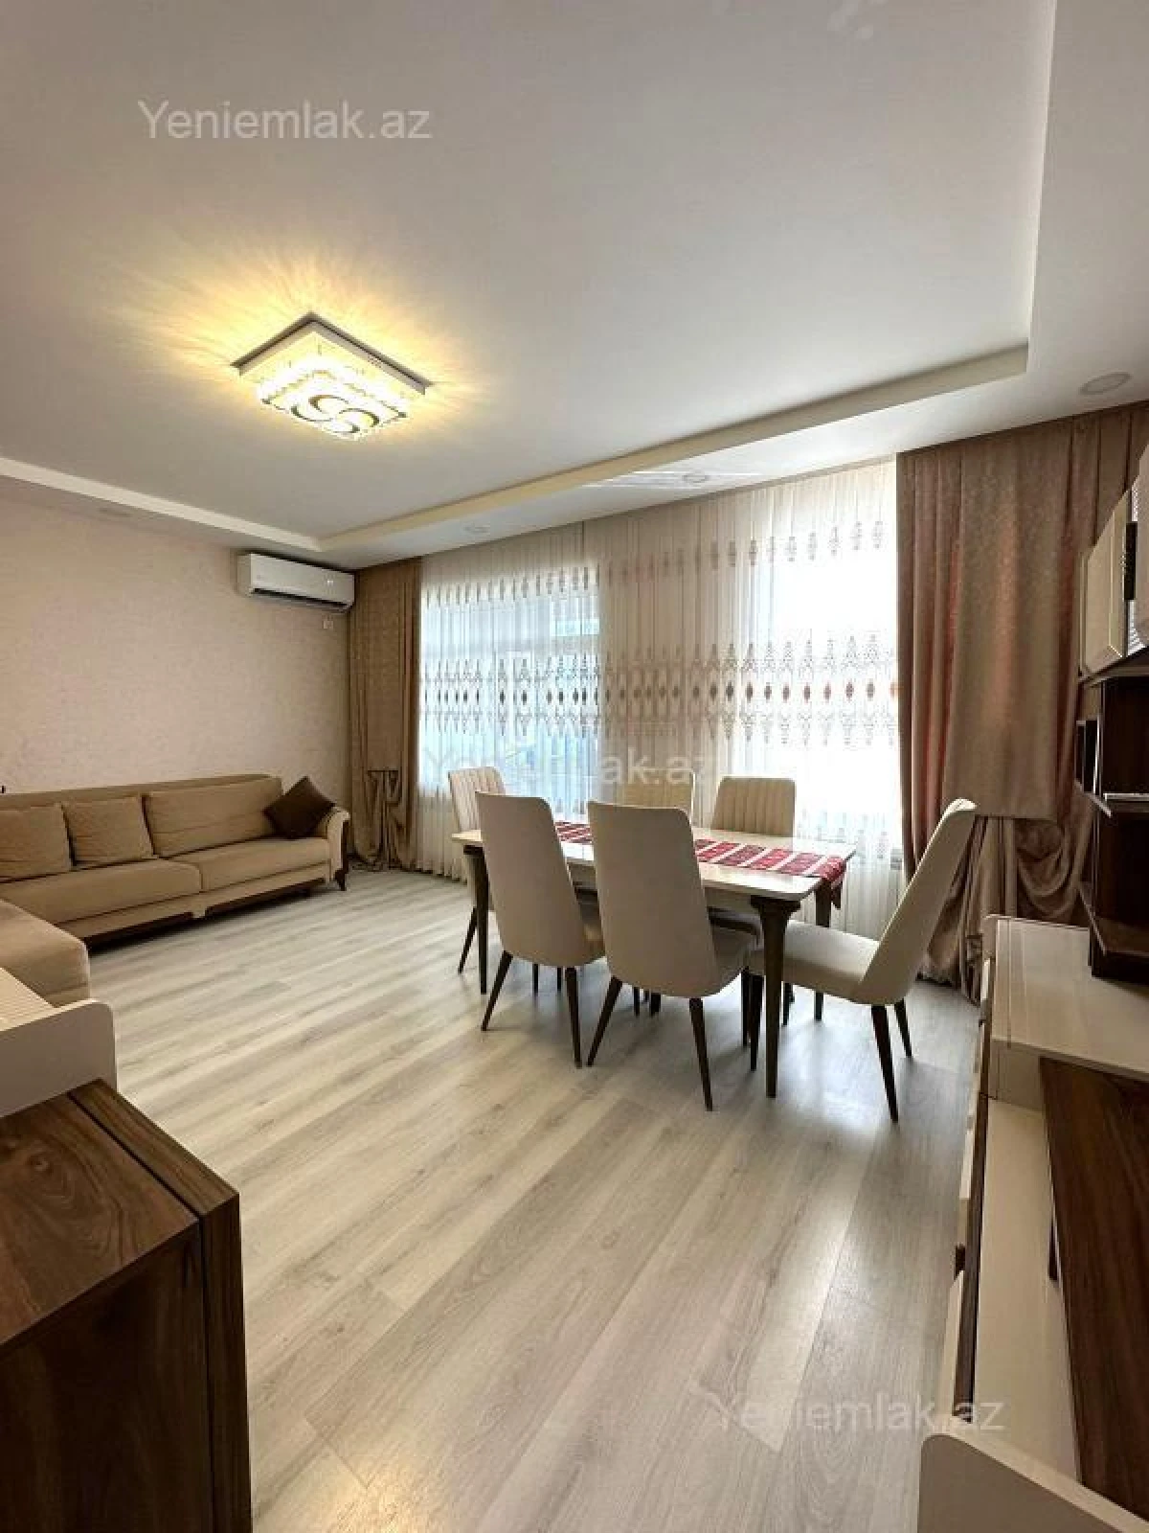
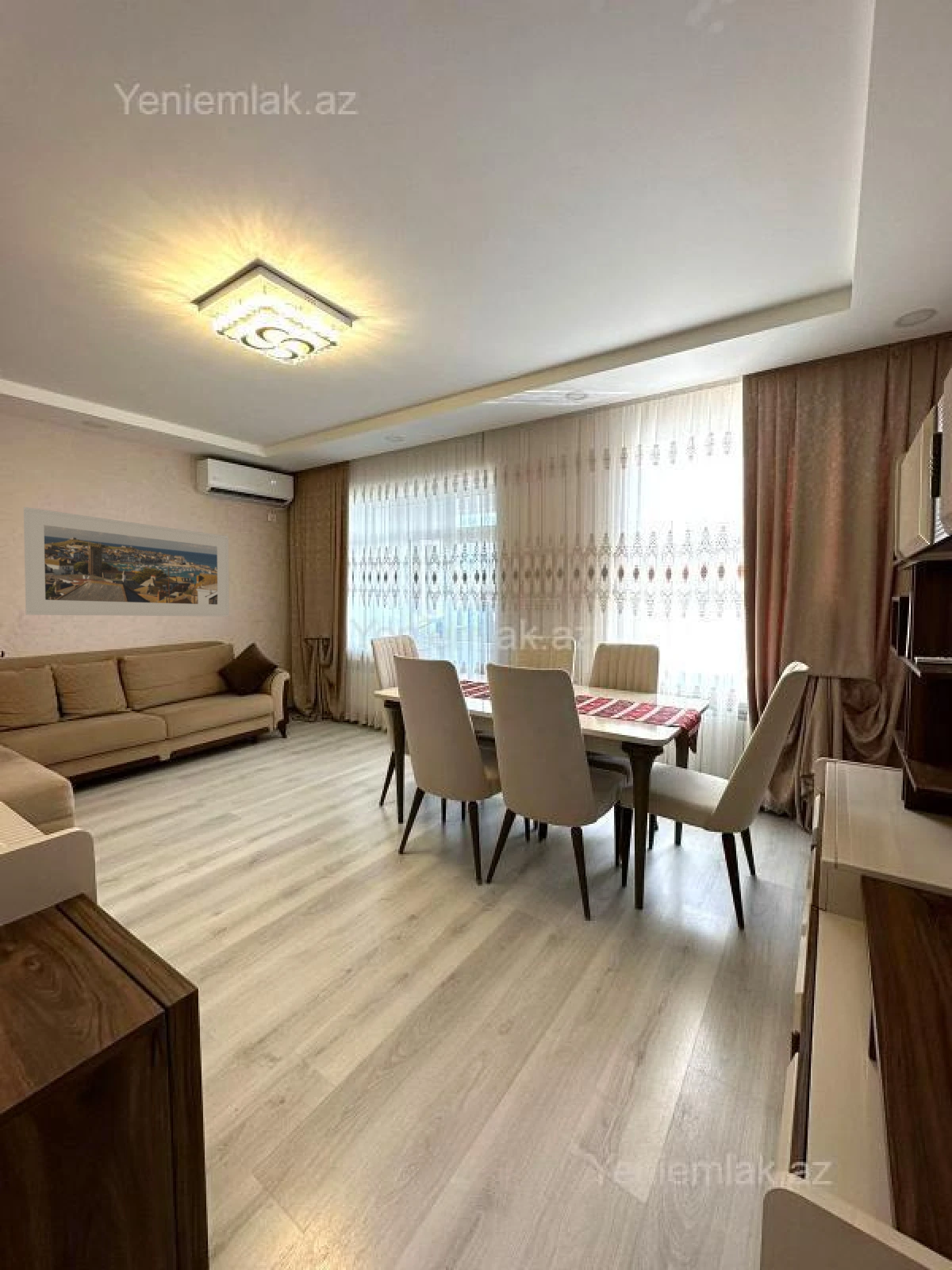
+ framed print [23,506,230,618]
